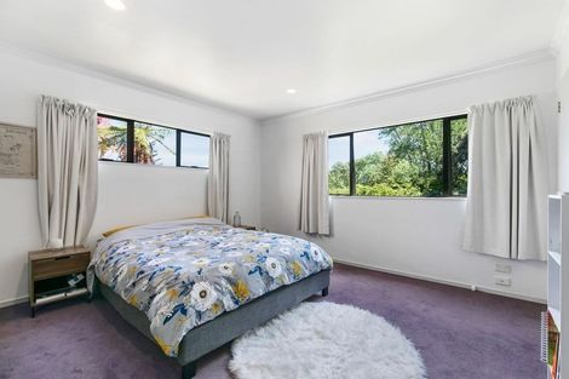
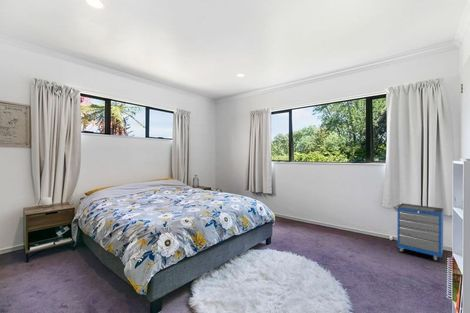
+ cabinet [392,202,444,262]
